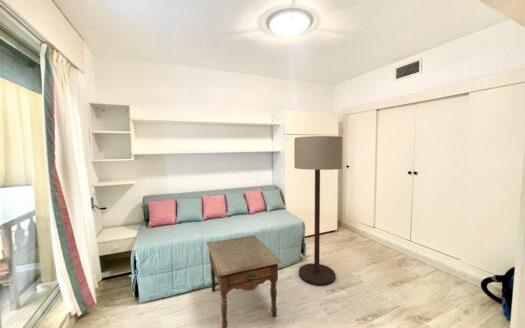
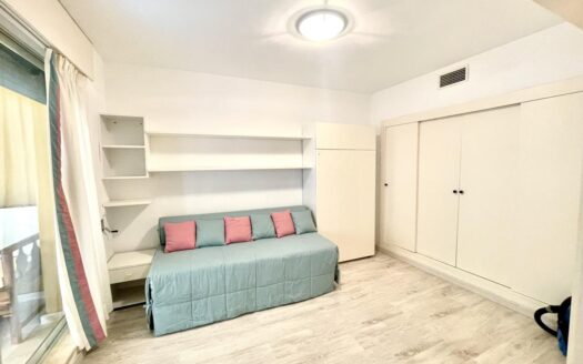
- floor lamp [293,135,343,287]
- side table [206,234,283,328]
